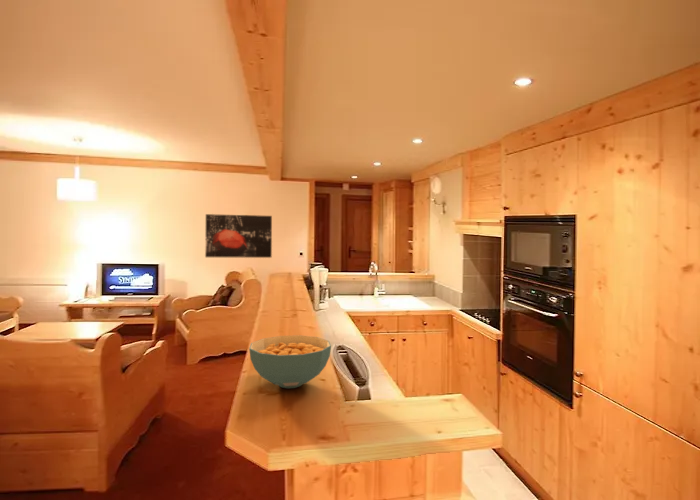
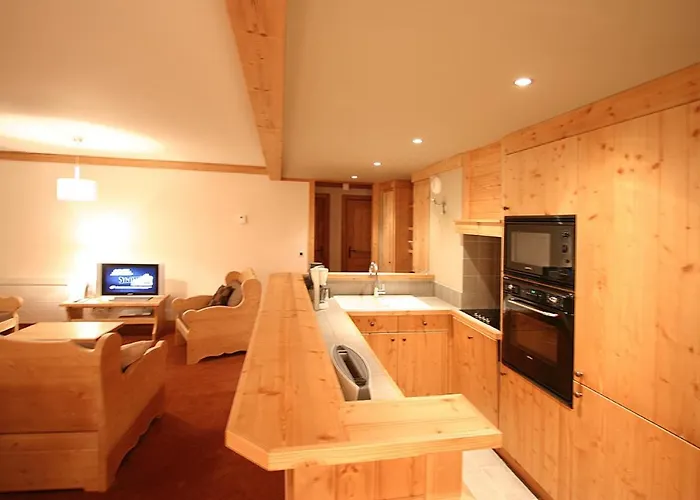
- cereal bowl [248,334,332,389]
- wall art [204,213,273,259]
